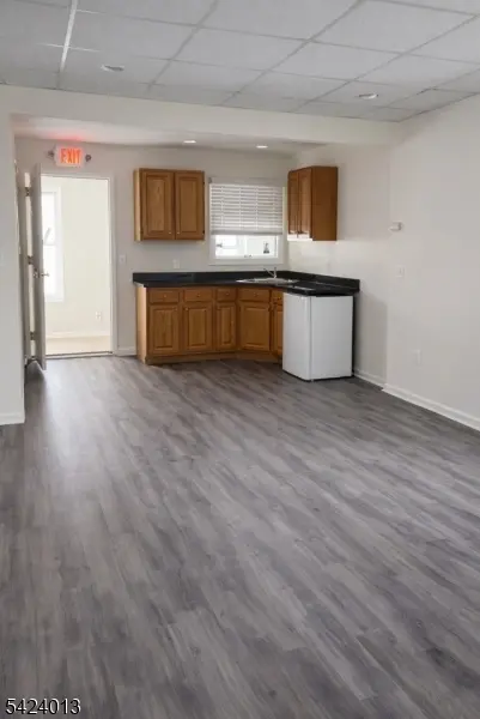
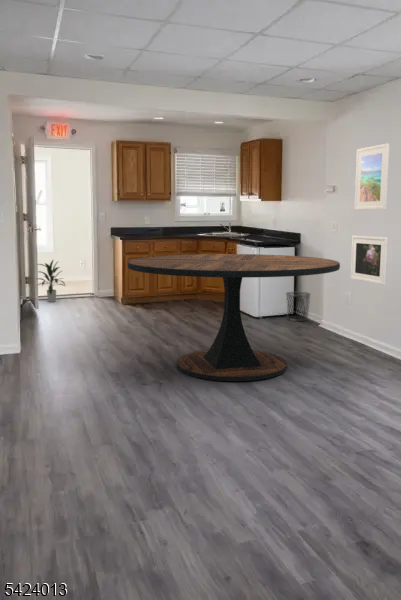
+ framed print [350,235,389,286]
+ indoor plant [37,259,67,303]
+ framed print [354,143,390,211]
+ dining table [126,253,341,382]
+ trash can [285,291,311,322]
